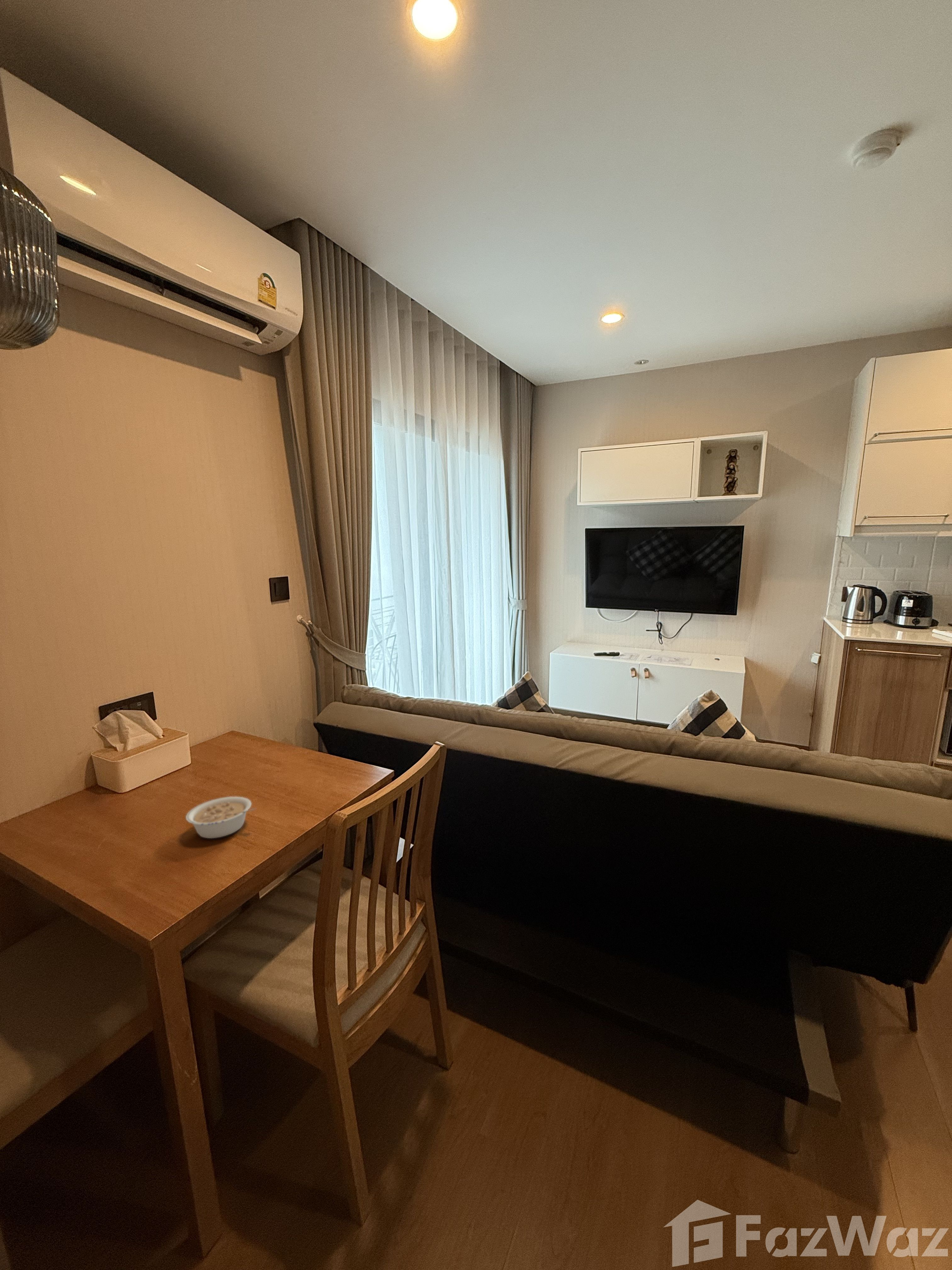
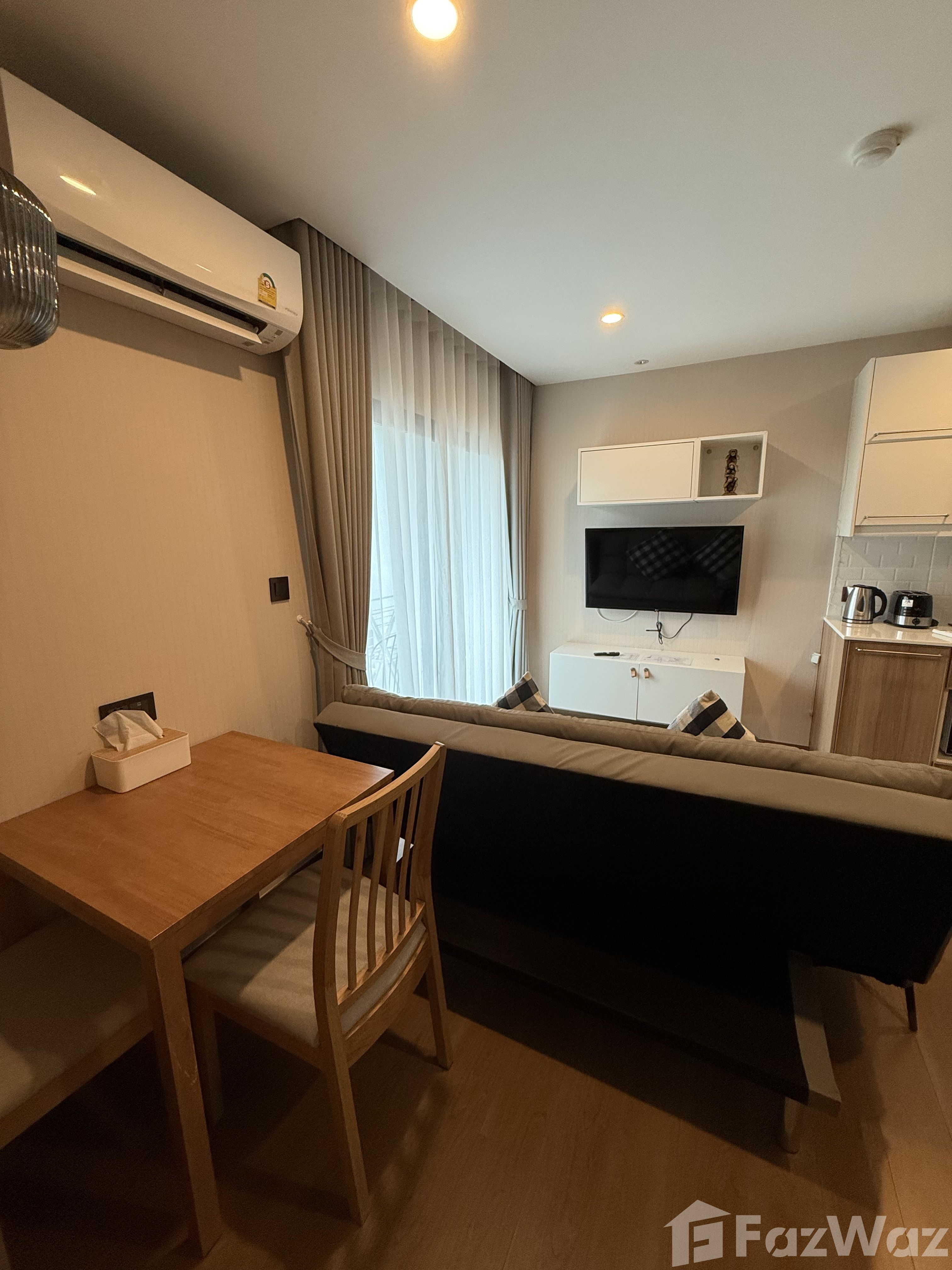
- legume [185,796,257,839]
